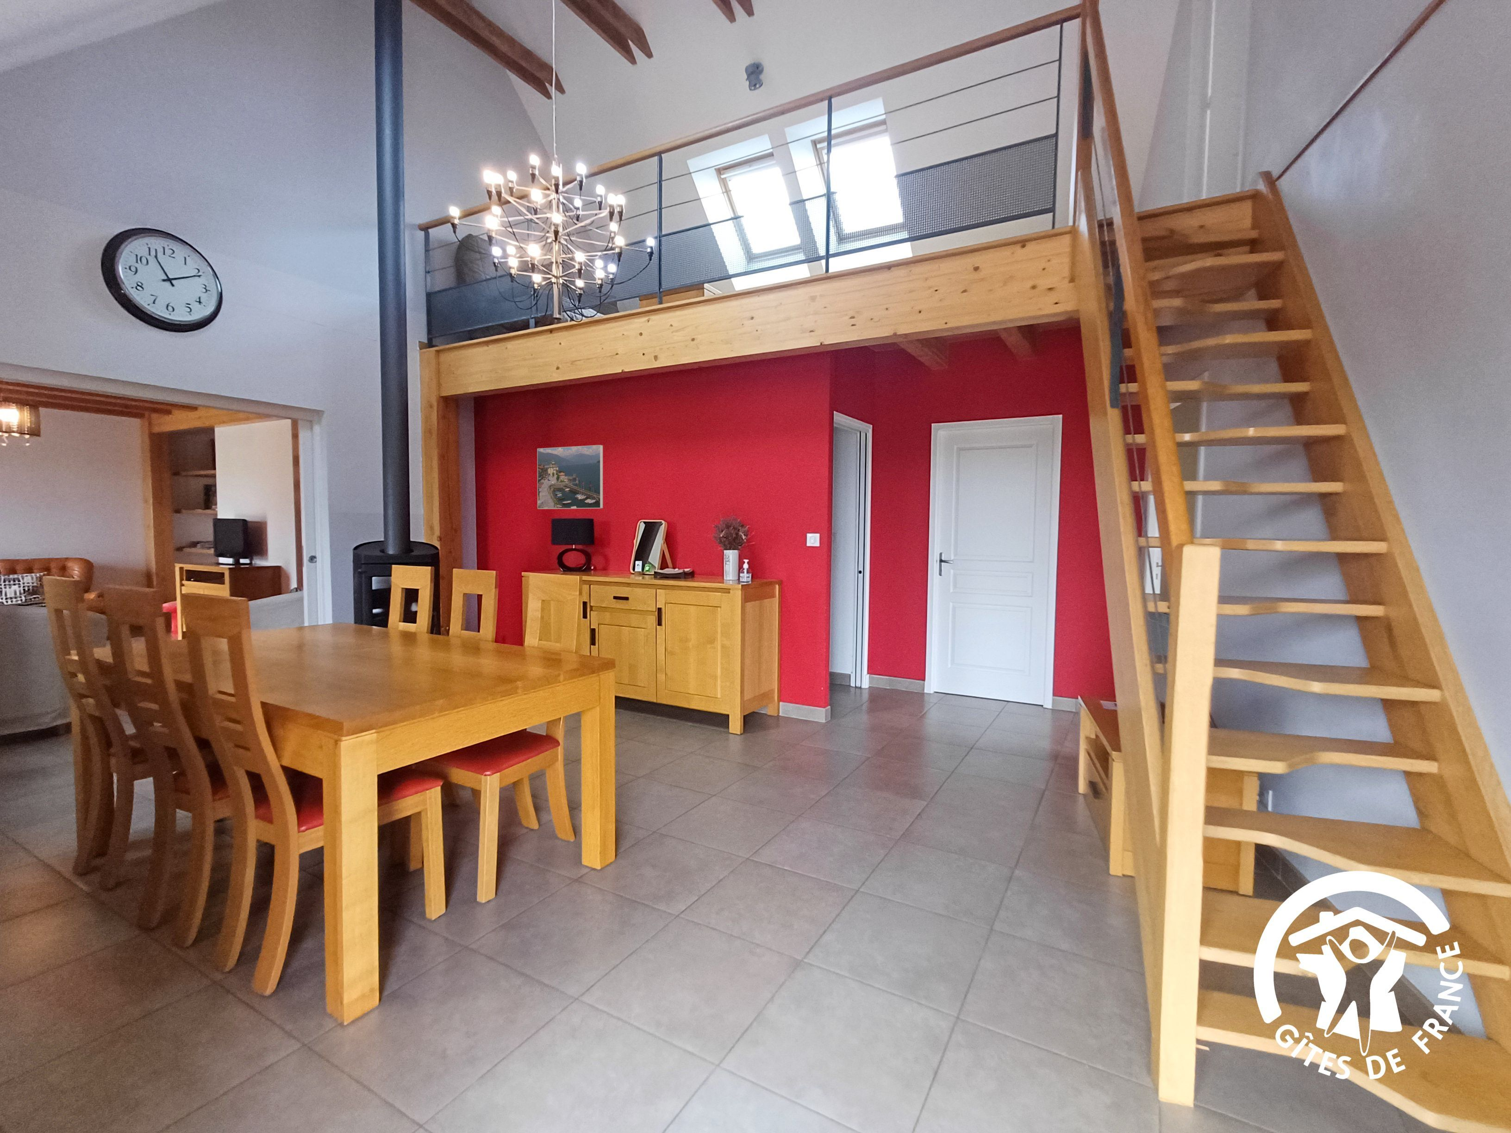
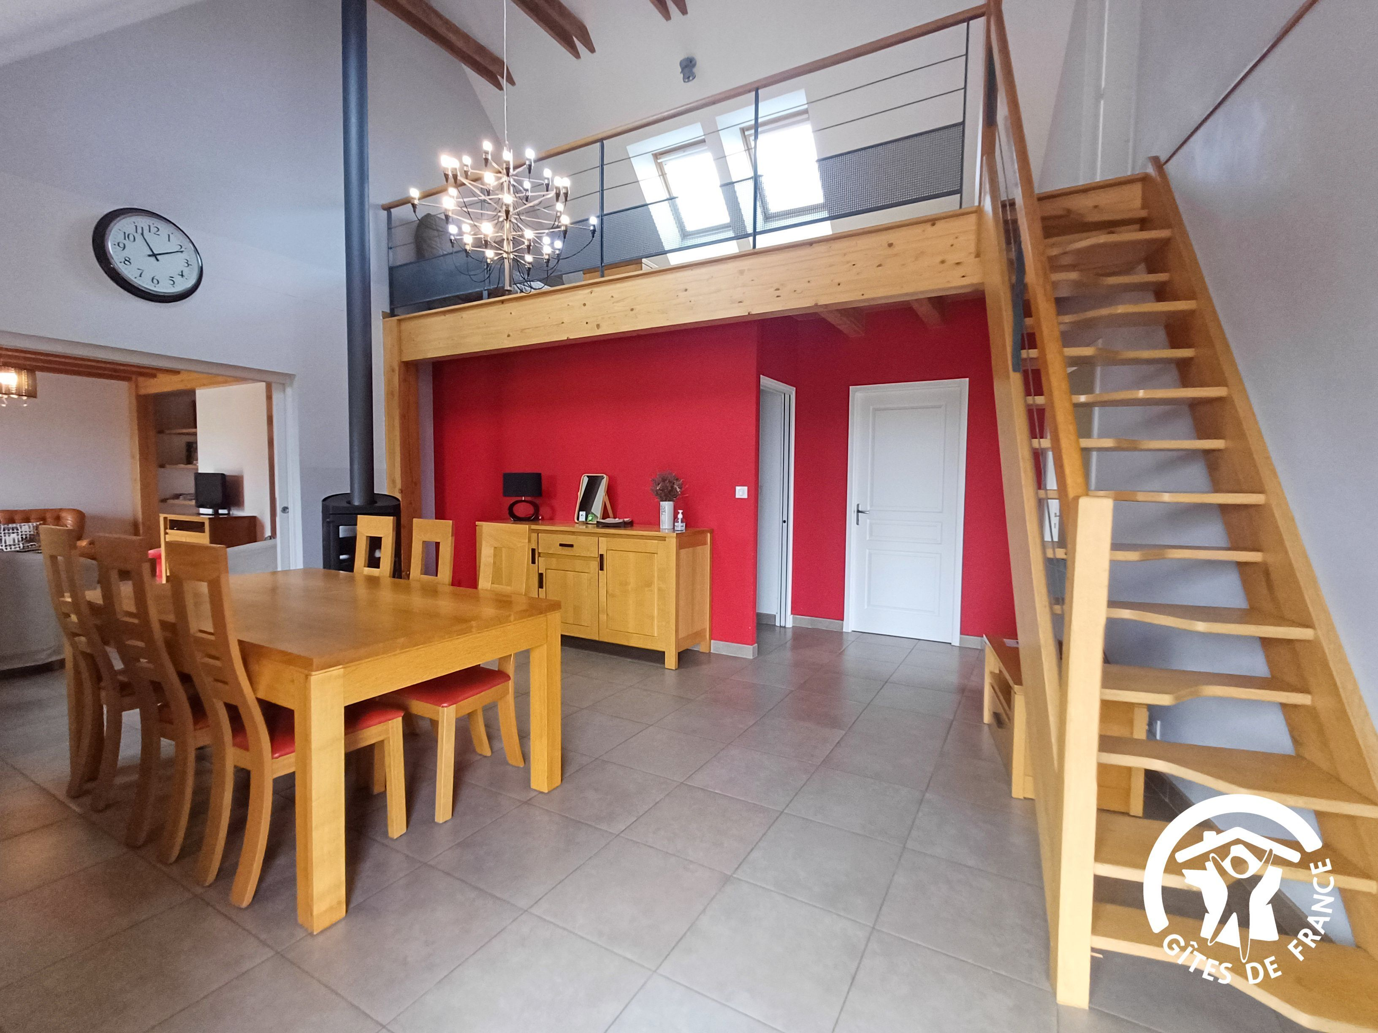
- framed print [537,444,603,509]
